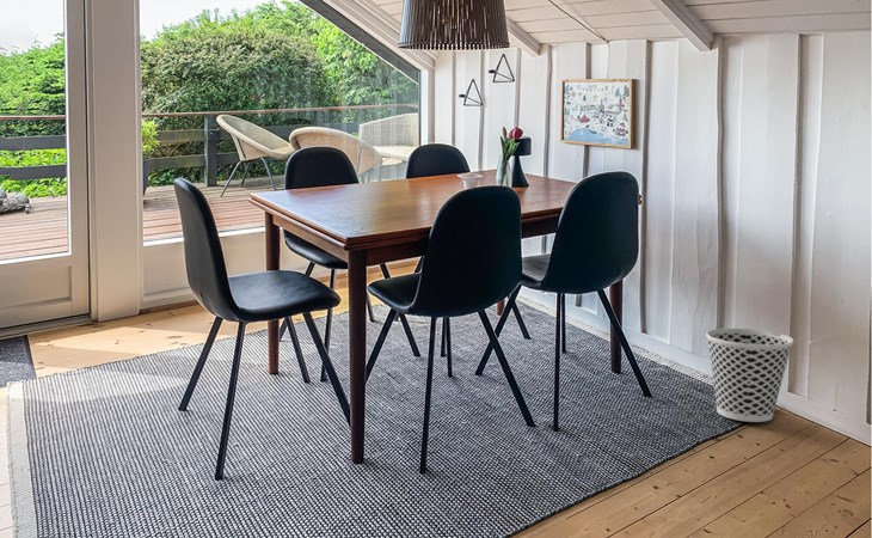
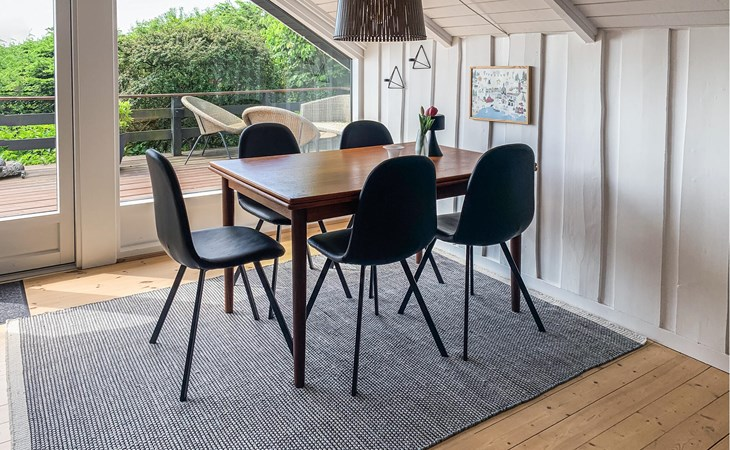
- wastebasket [705,328,794,423]
